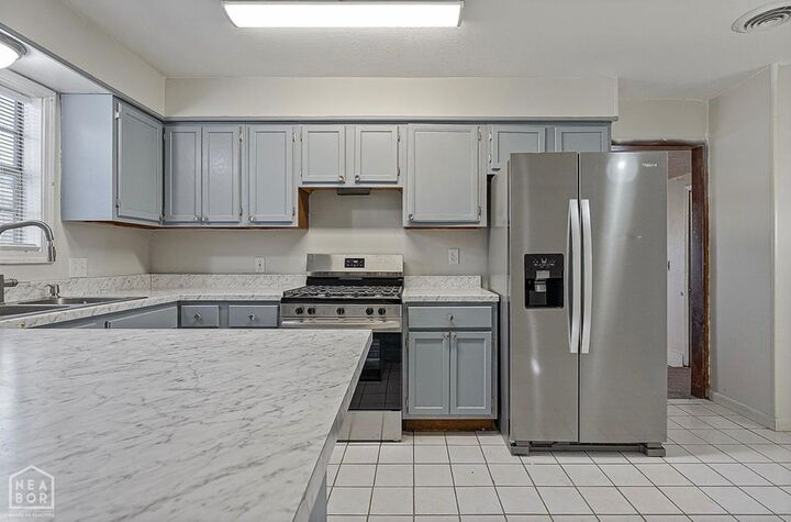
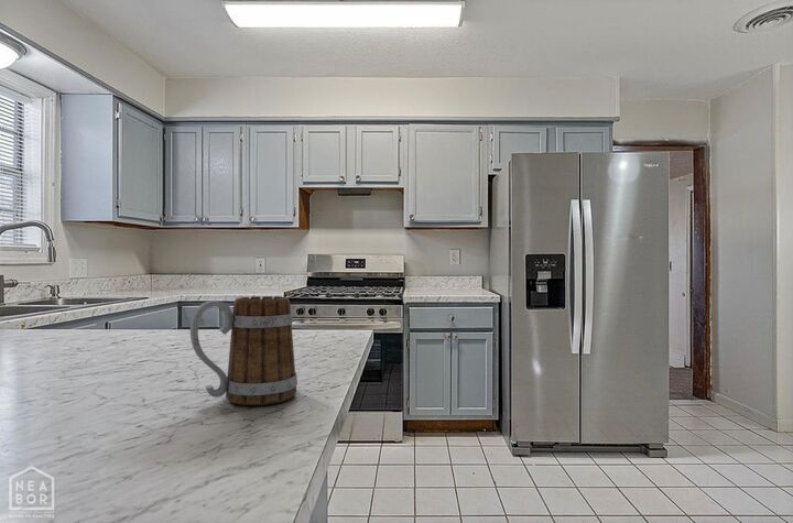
+ mug [189,295,298,406]
